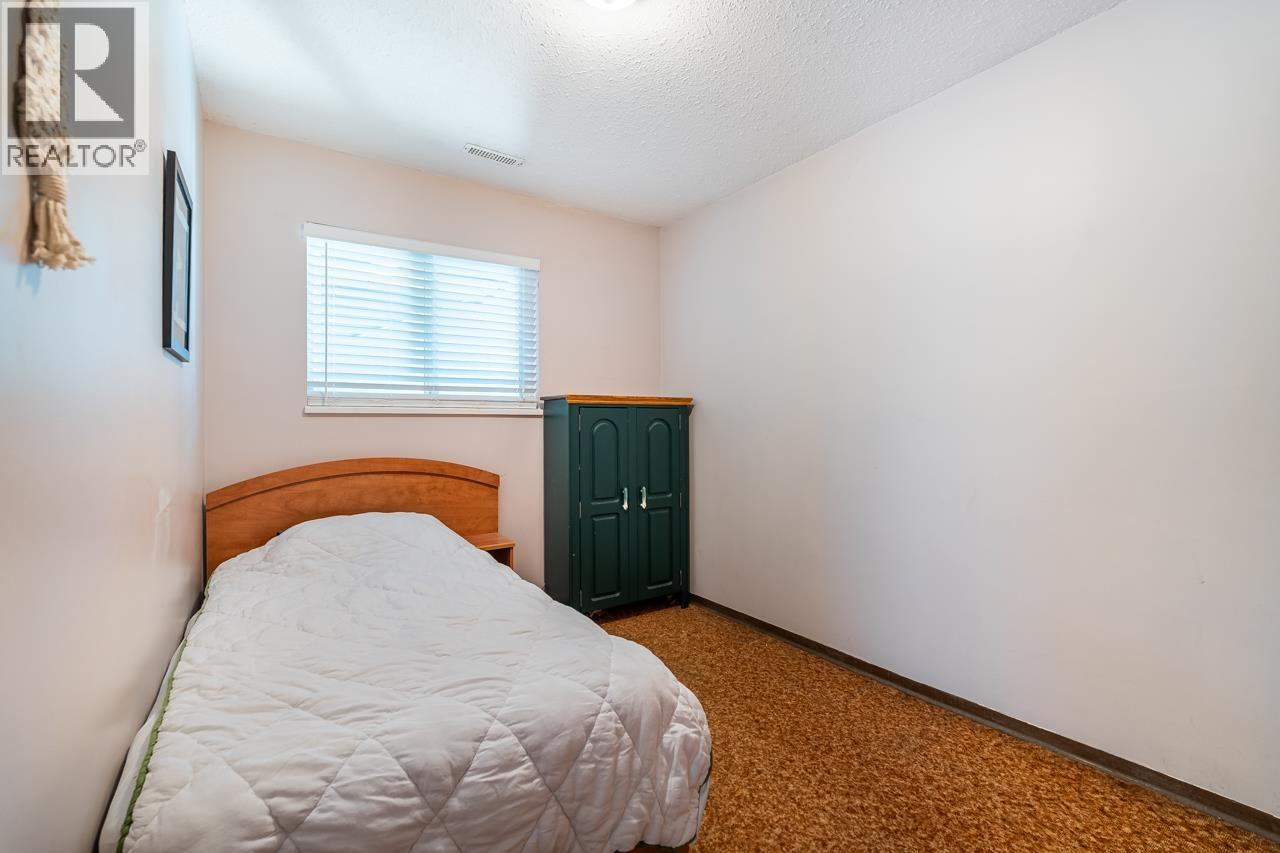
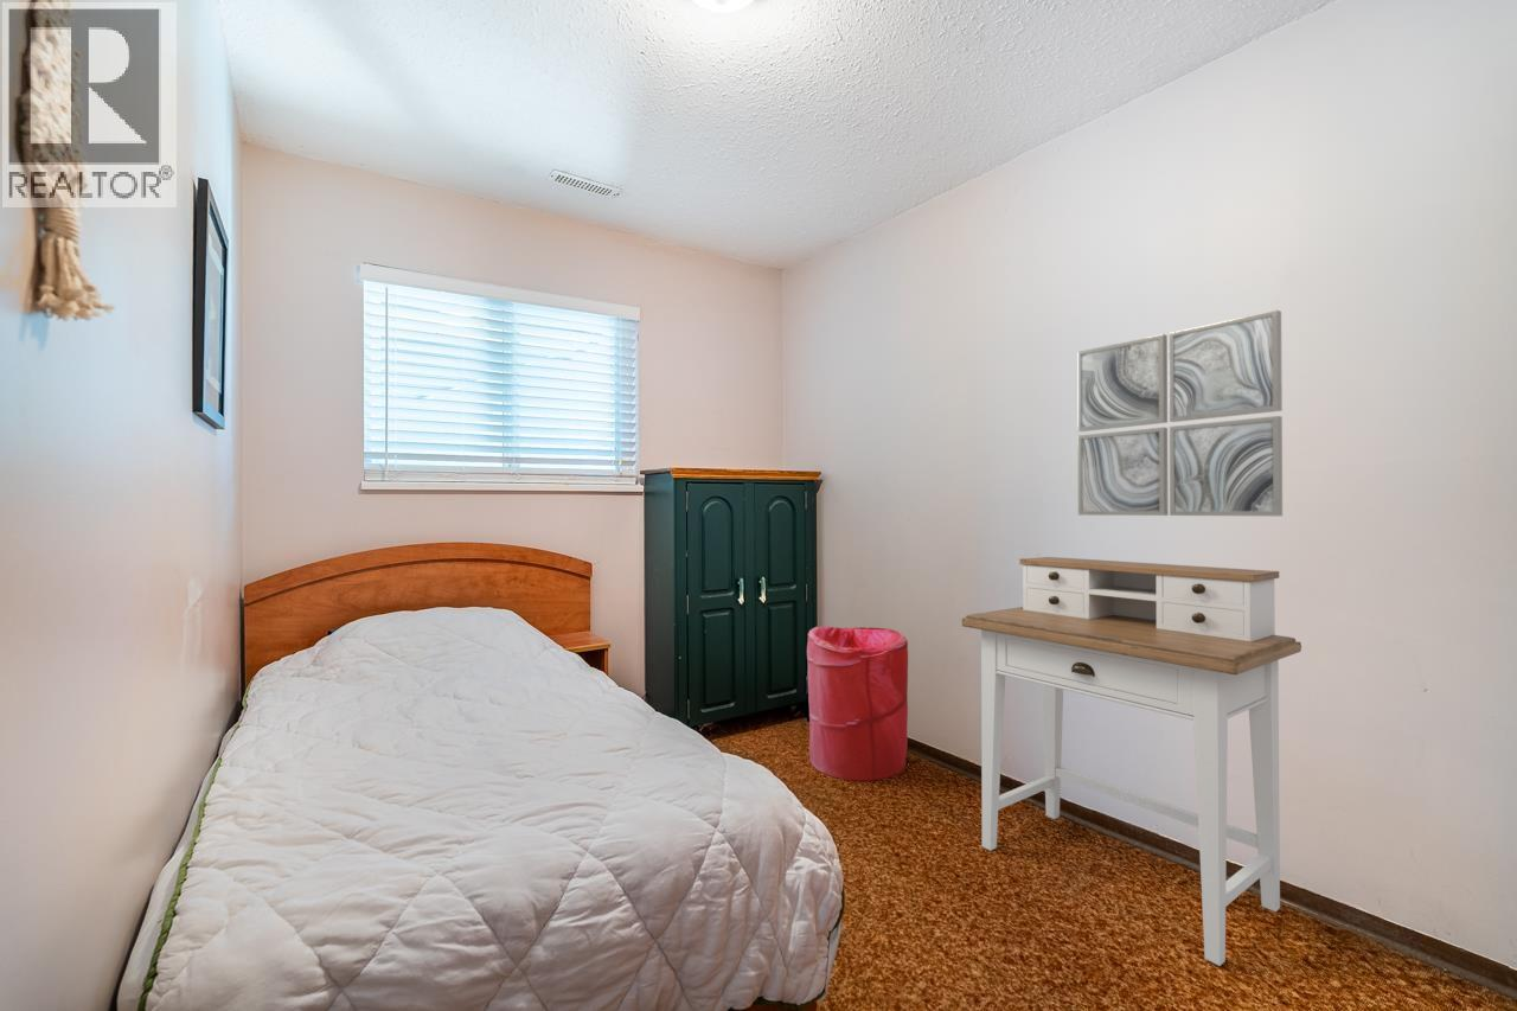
+ desk [961,556,1302,967]
+ wall art [1076,309,1284,517]
+ laundry hamper [806,626,909,782]
